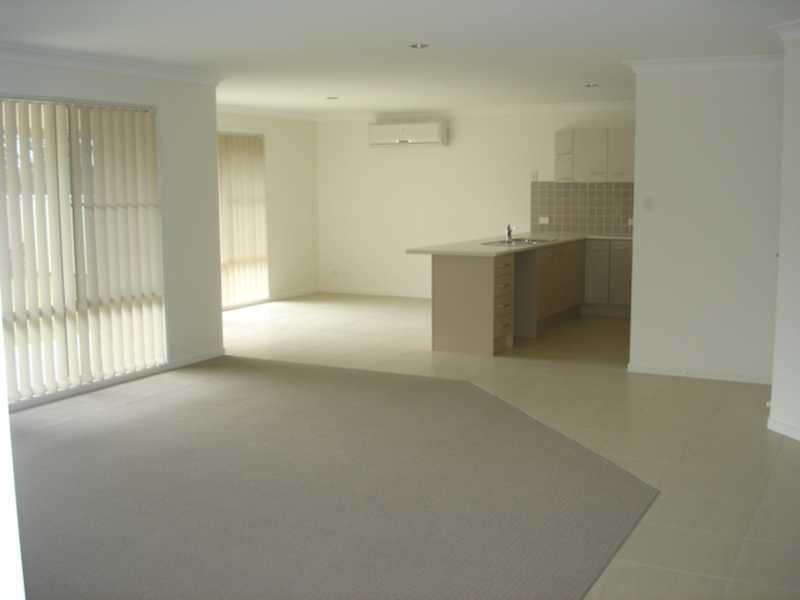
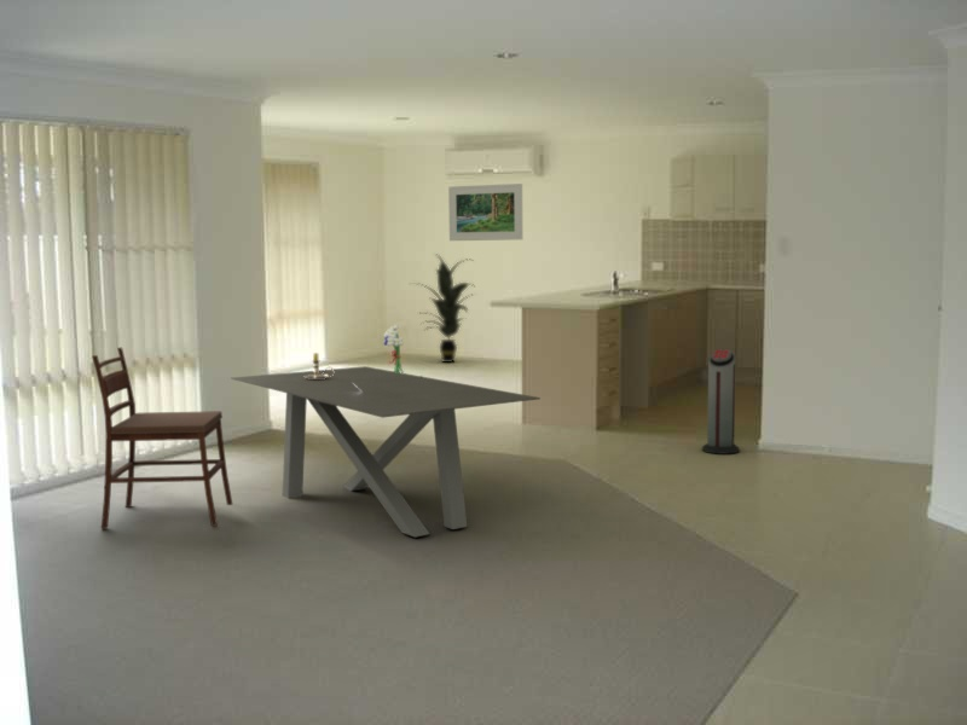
+ candlestick [303,352,335,379]
+ indoor plant [410,253,479,364]
+ dining table [230,365,542,539]
+ air purifier [701,348,741,456]
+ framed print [447,182,523,242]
+ bouquet [354,323,405,388]
+ dining chair [91,347,233,529]
